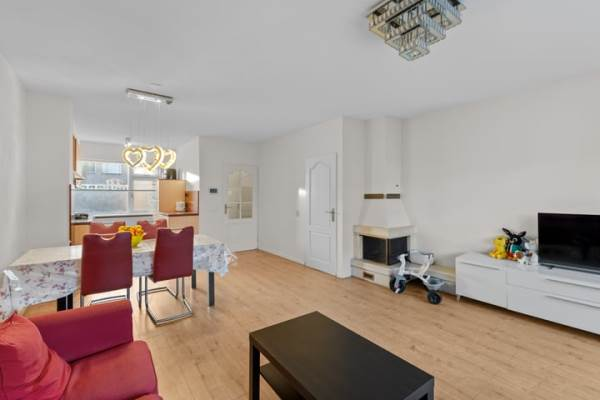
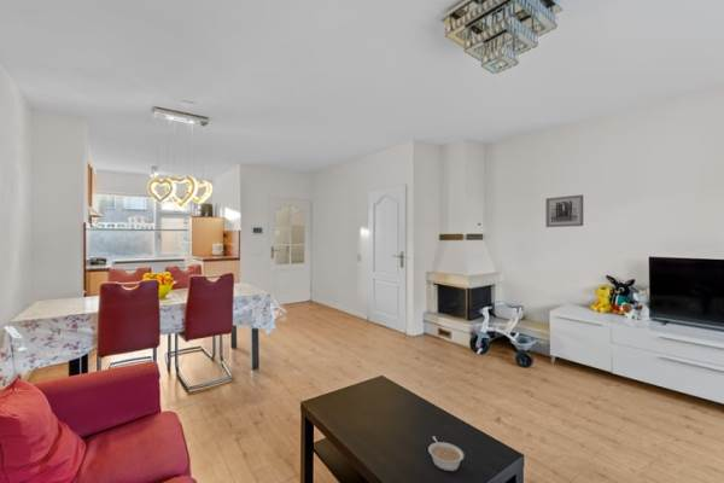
+ legume [427,435,465,472]
+ wall art [544,193,584,228]
